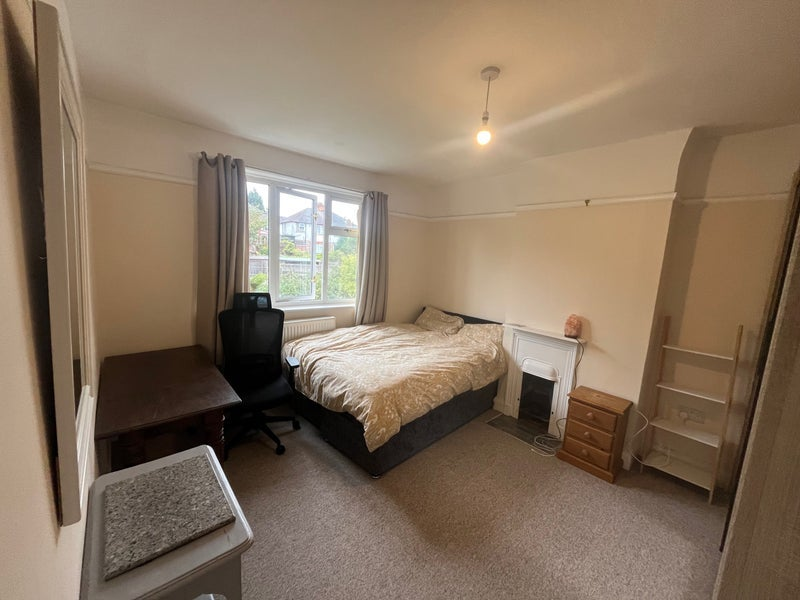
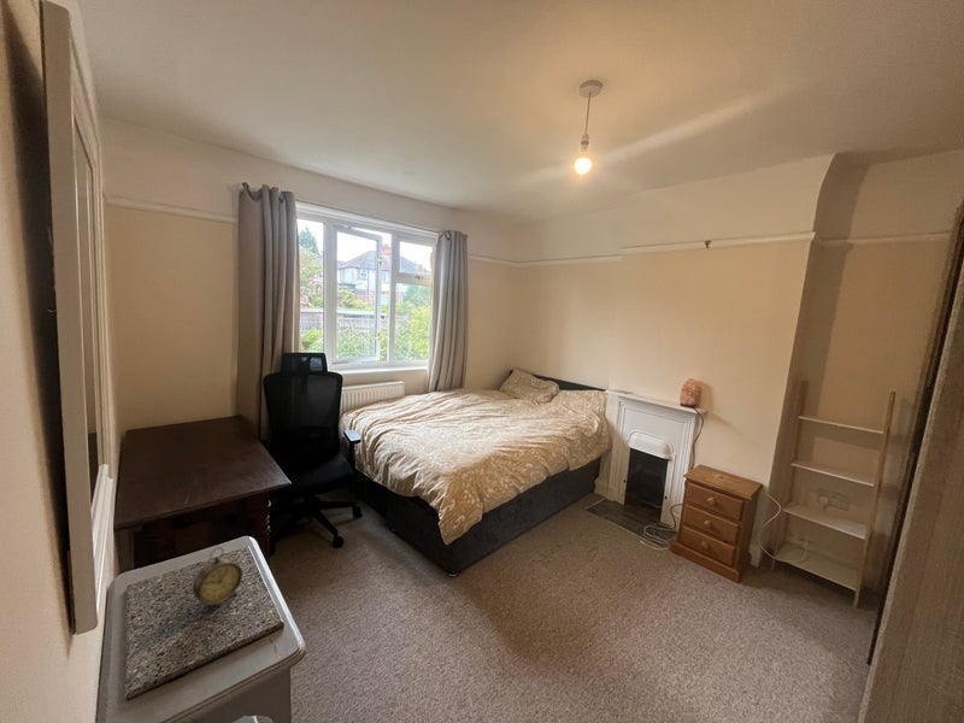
+ alarm clock [192,546,243,613]
